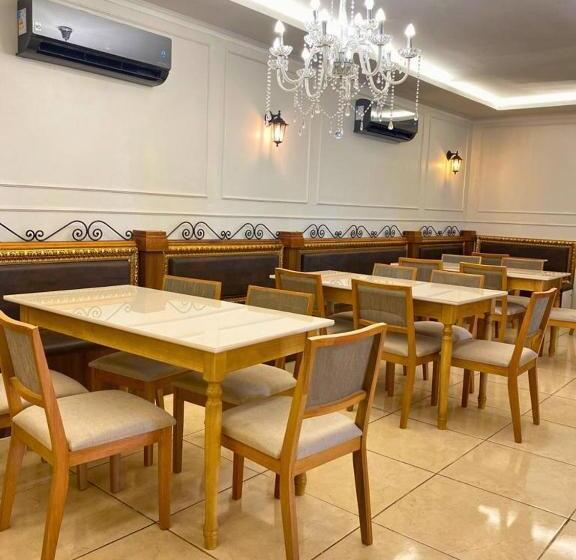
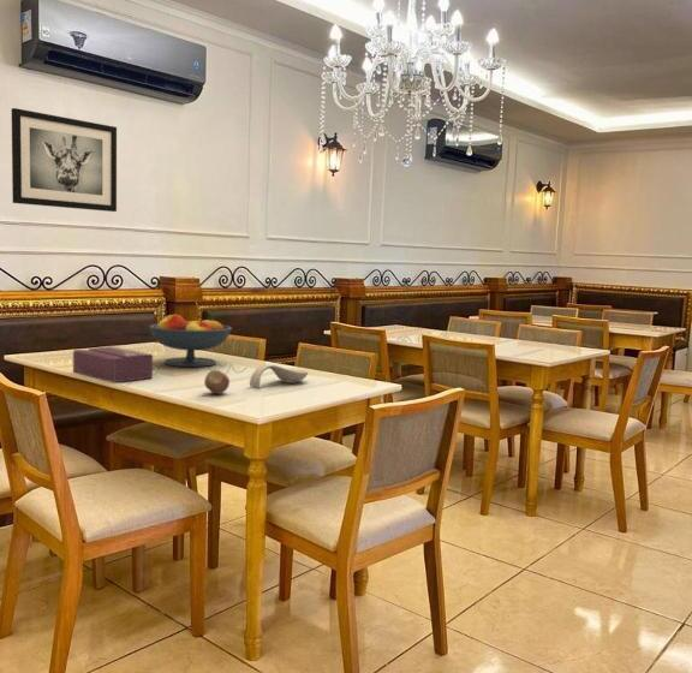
+ wall art [11,107,118,213]
+ spoon rest [249,363,309,388]
+ fruit bowl [148,314,233,368]
+ fruit [203,369,231,395]
+ tissue box [72,345,154,383]
